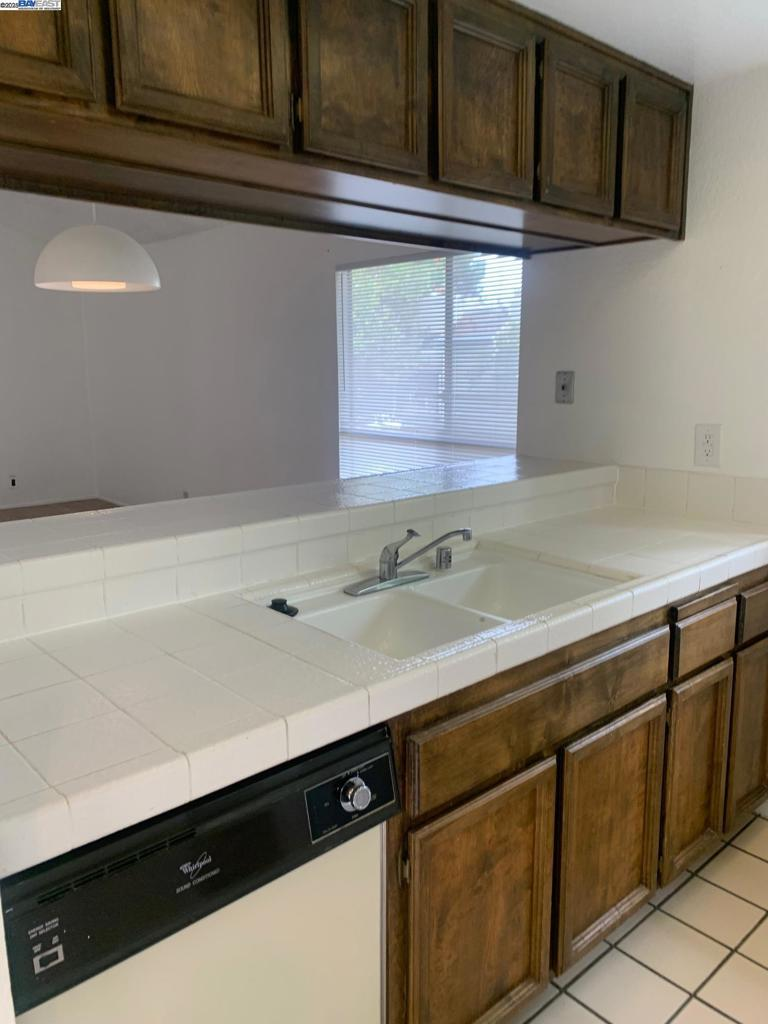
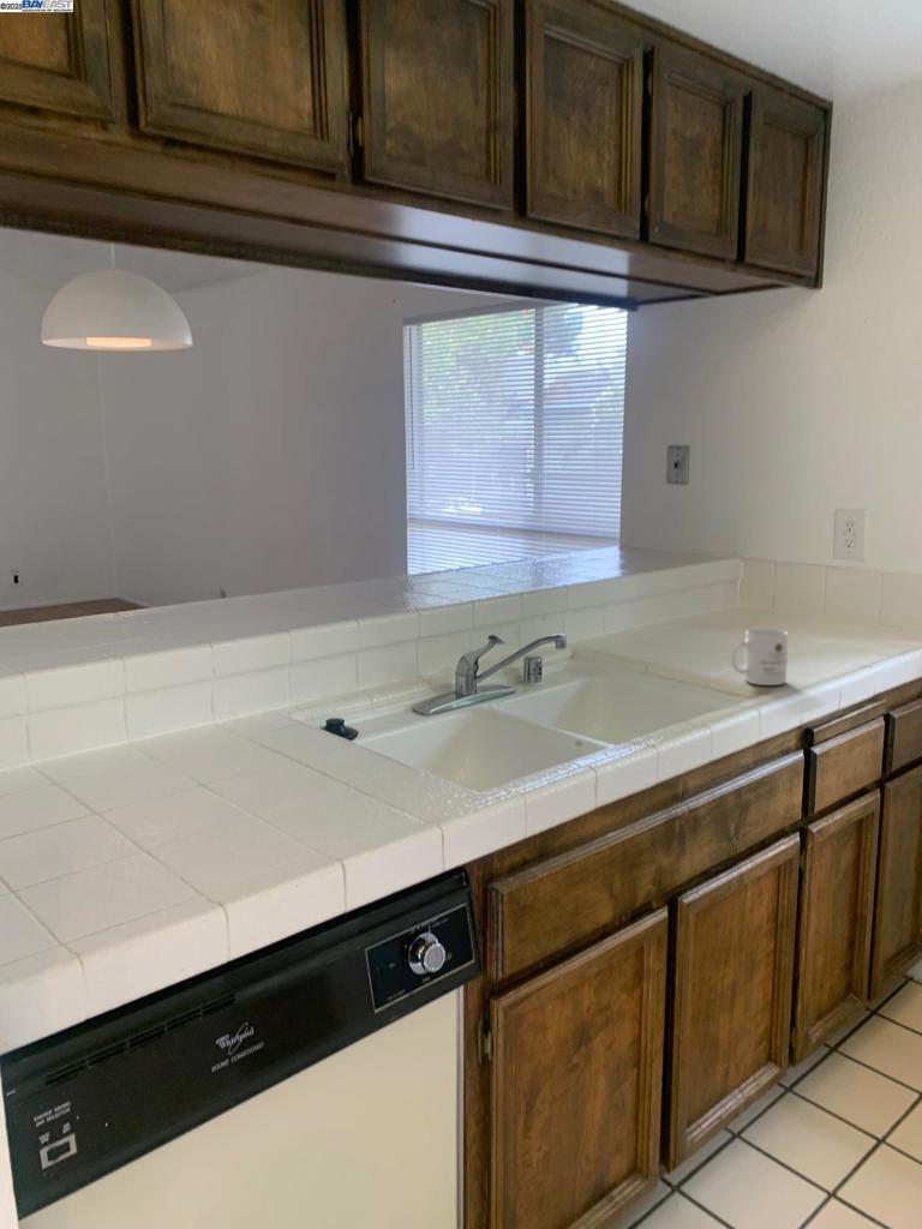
+ mug [730,628,790,687]
